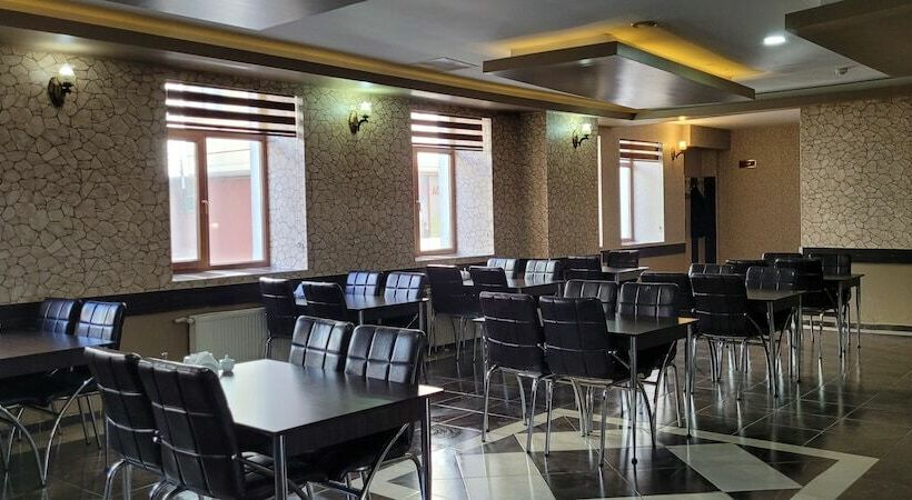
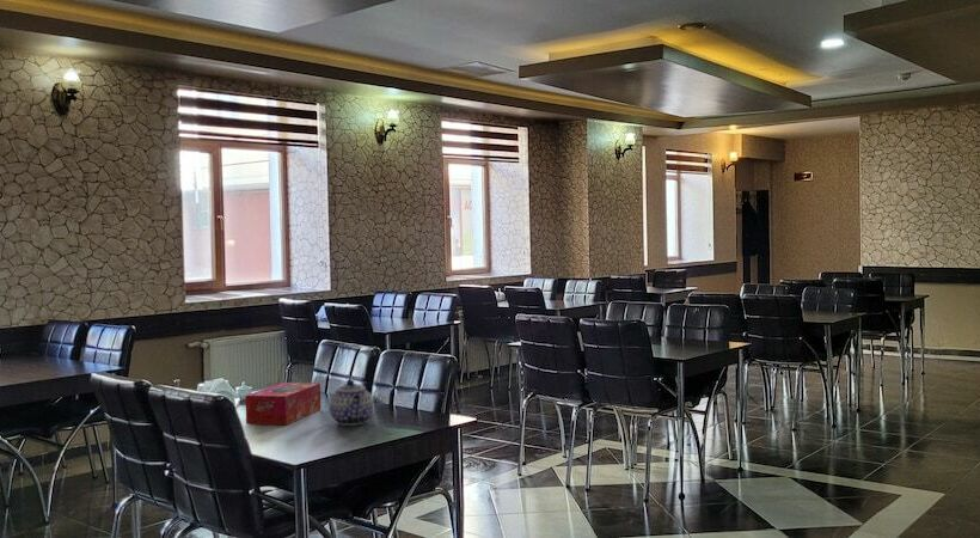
+ teapot [327,379,375,427]
+ tissue box [244,381,321,426]
